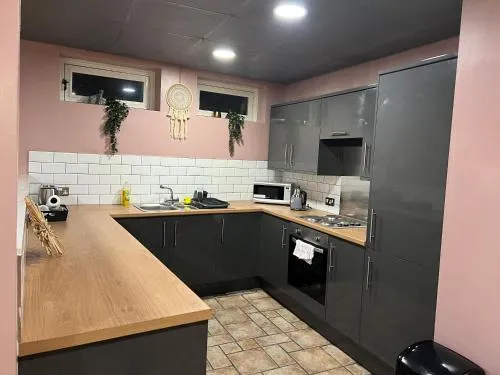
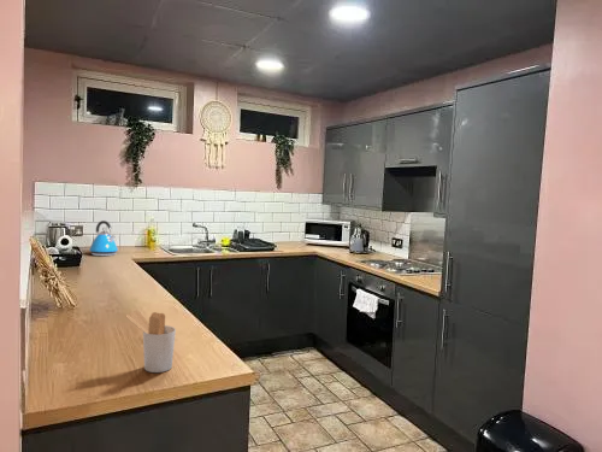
+ utensil holder [125,310,177,374]
+ kettle [88,219,119,257]
